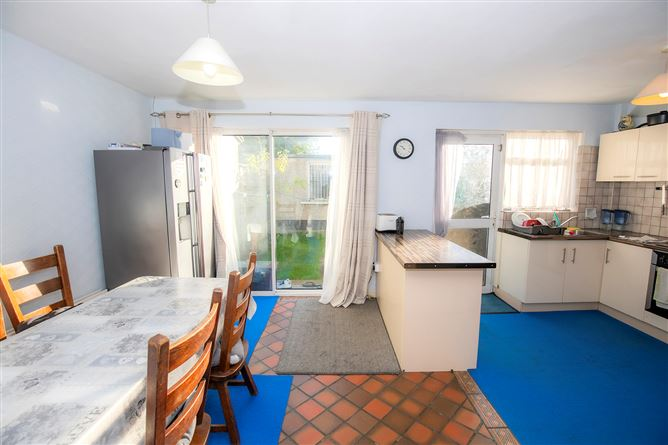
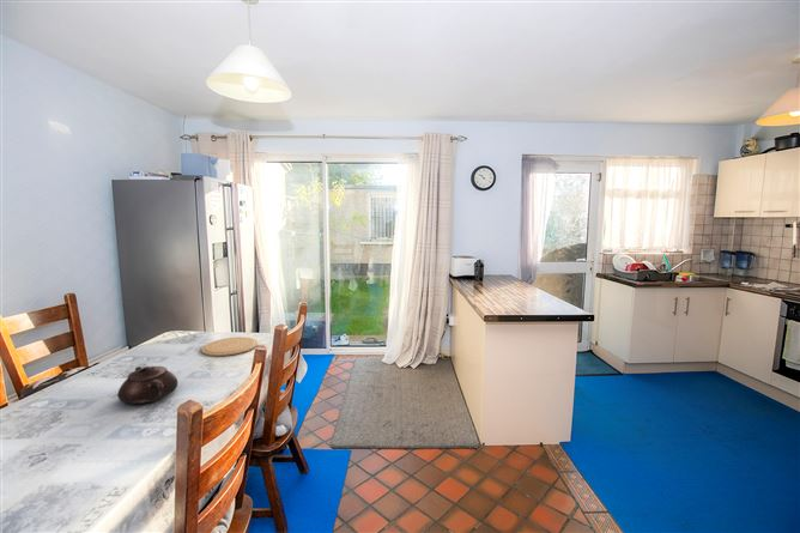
+ teapot [116,365,178,405]
+ plate [200,335,259,357]
